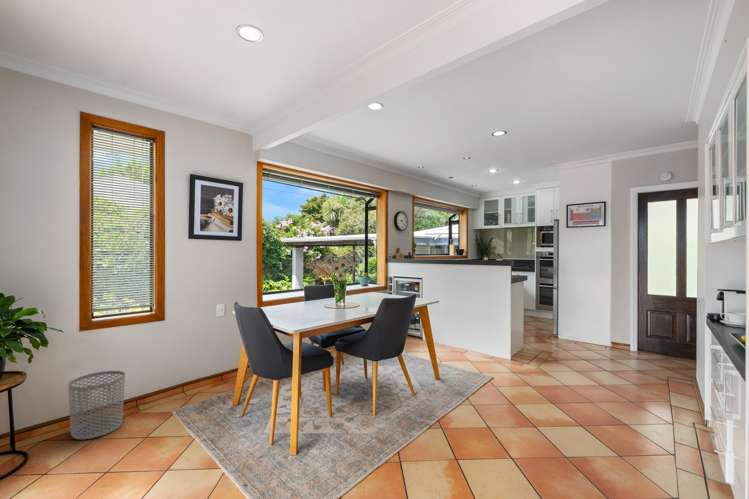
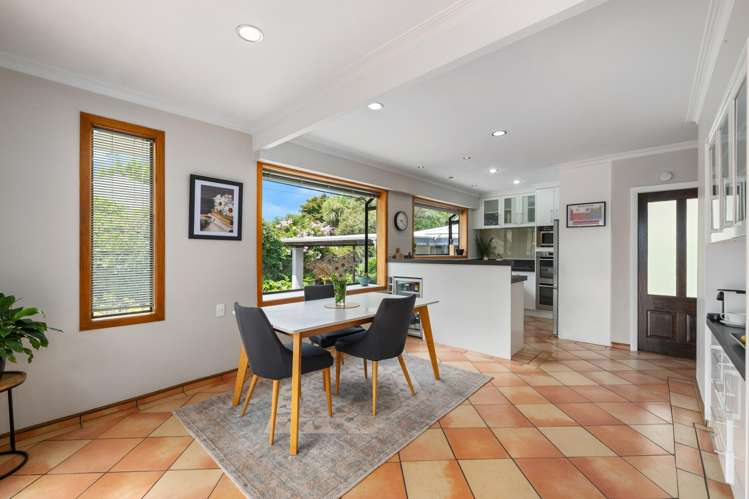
- waste bin [67,370,126,440]
